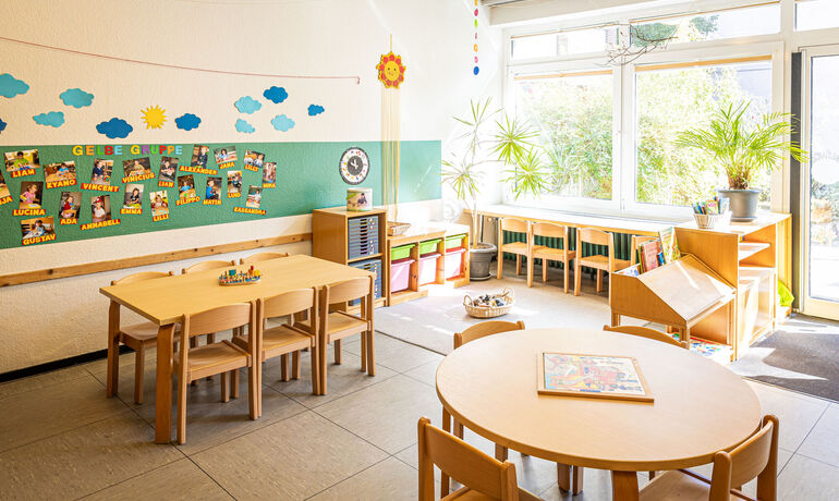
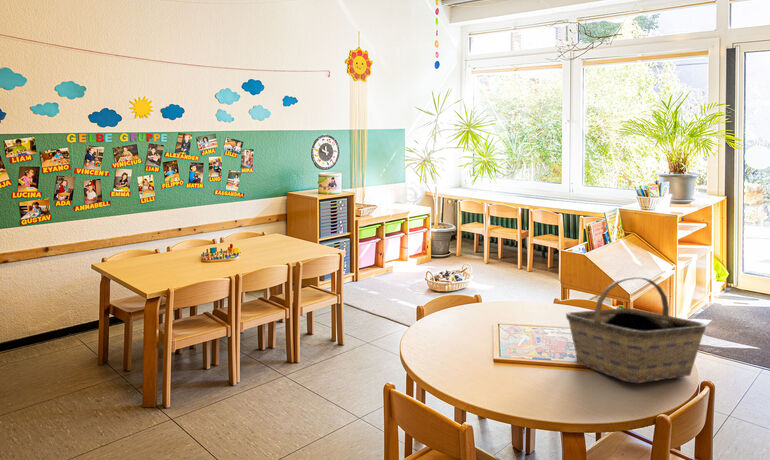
+ basket [565,276,707,384]
